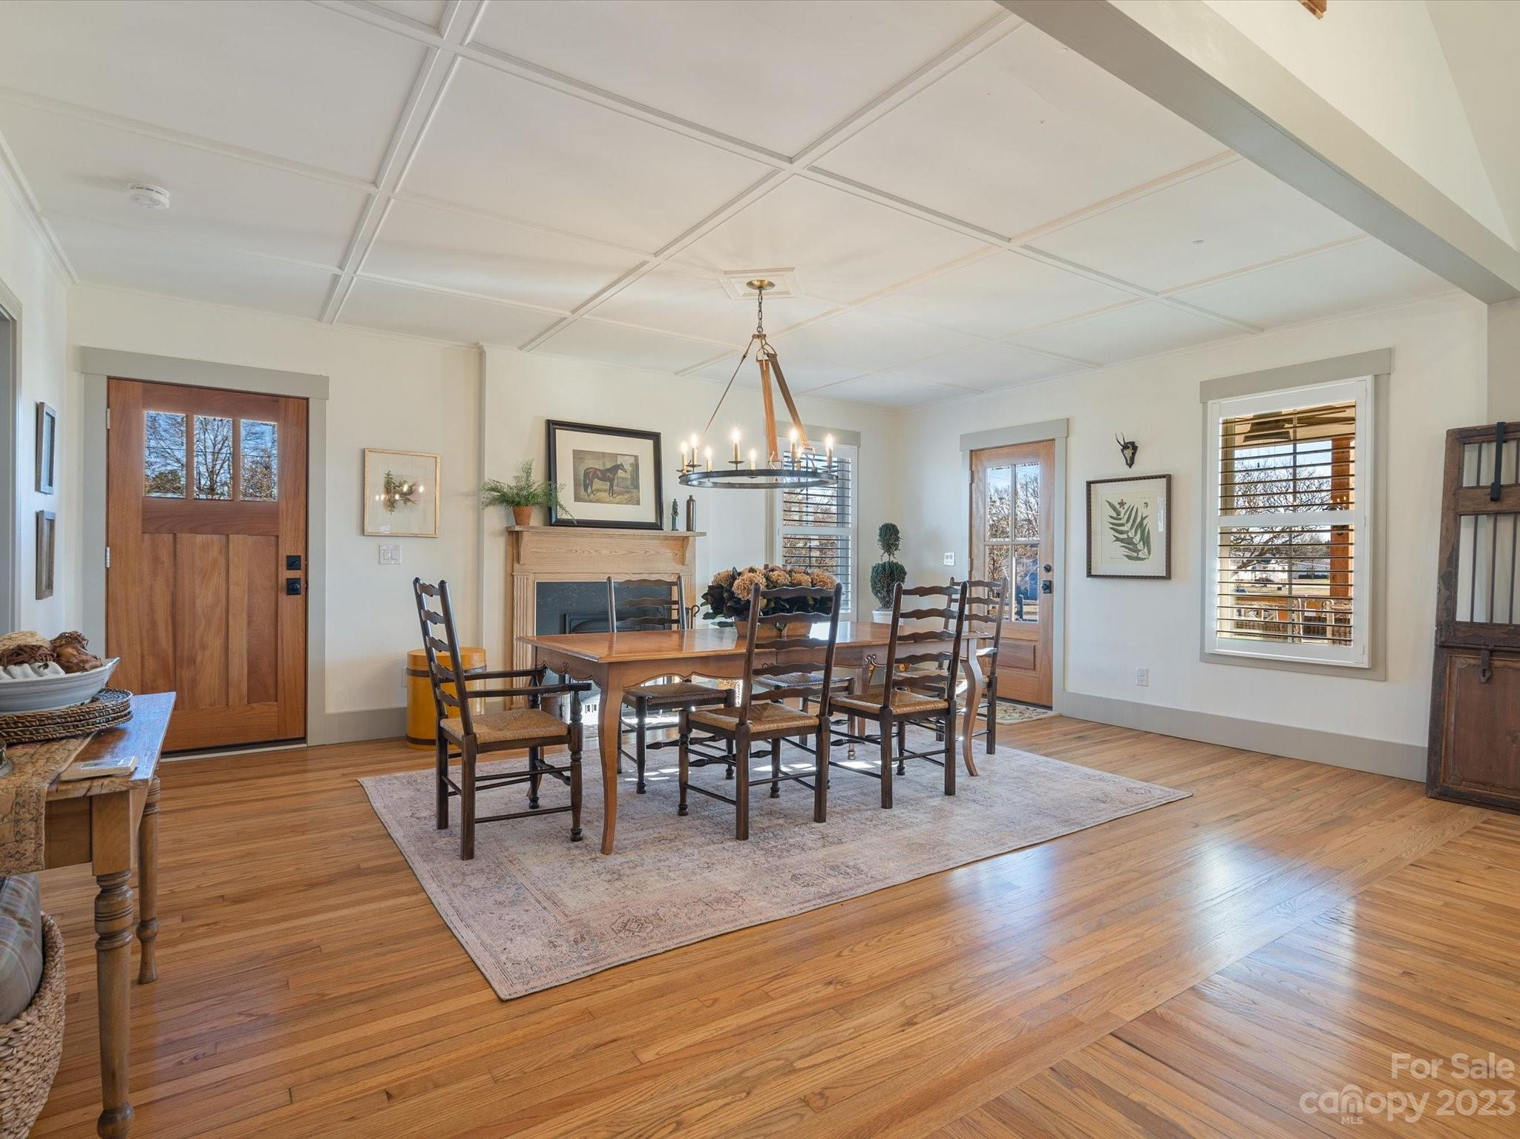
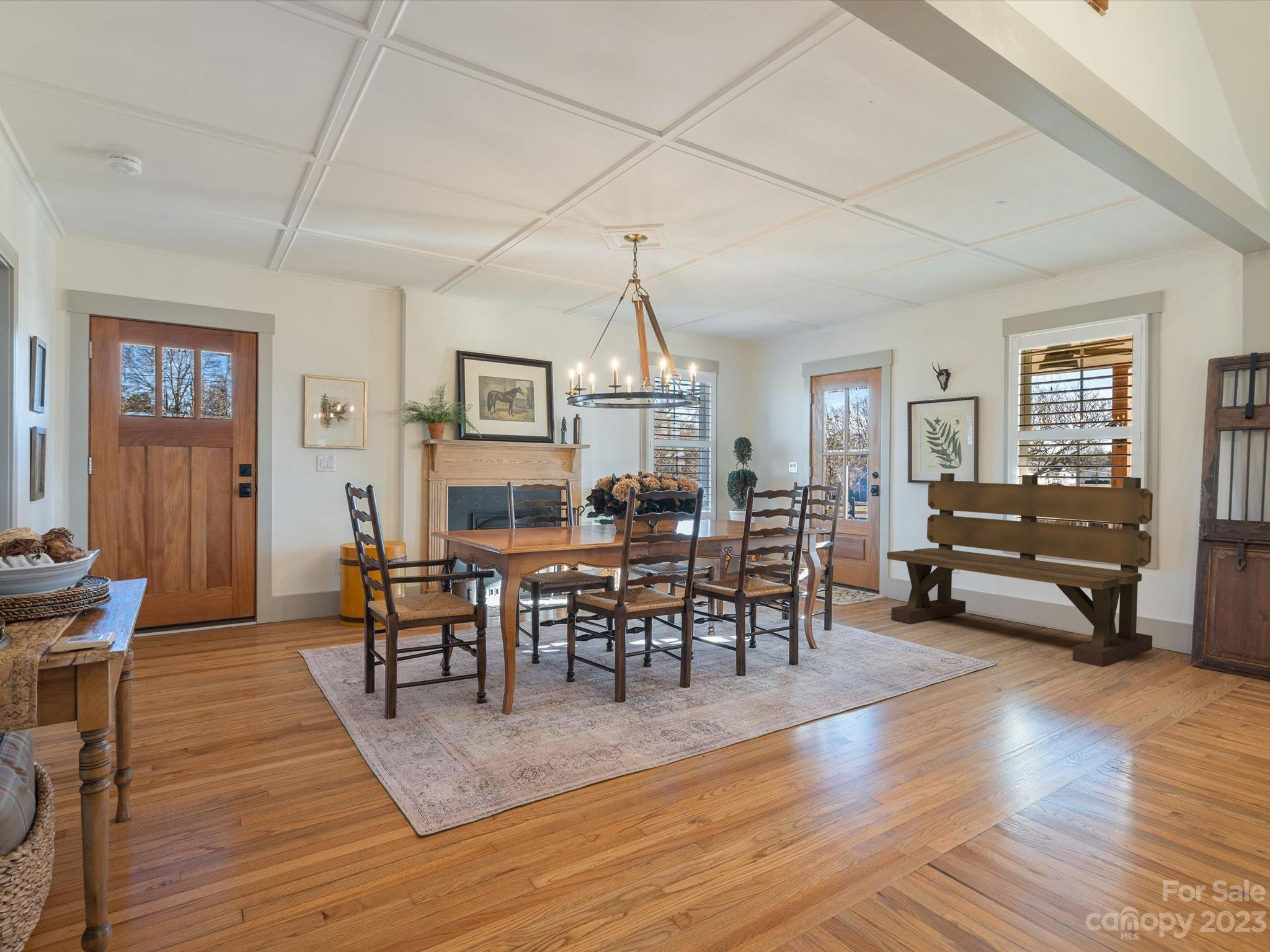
+ bench [887,472,1153,668]
